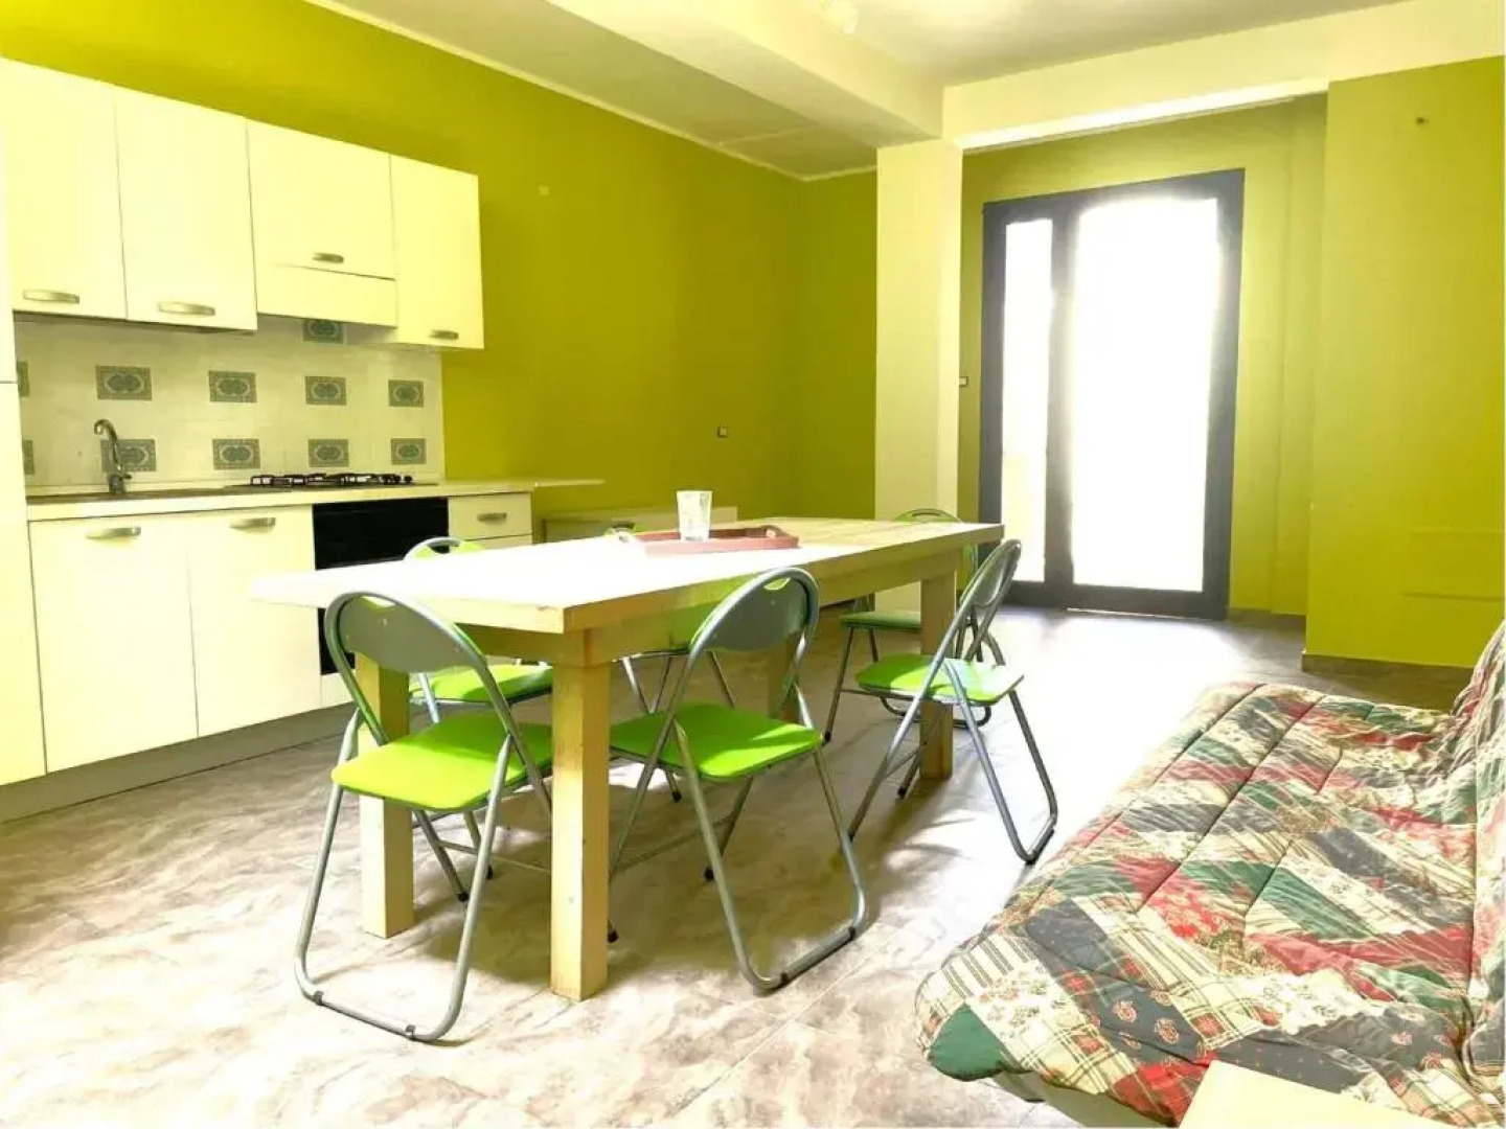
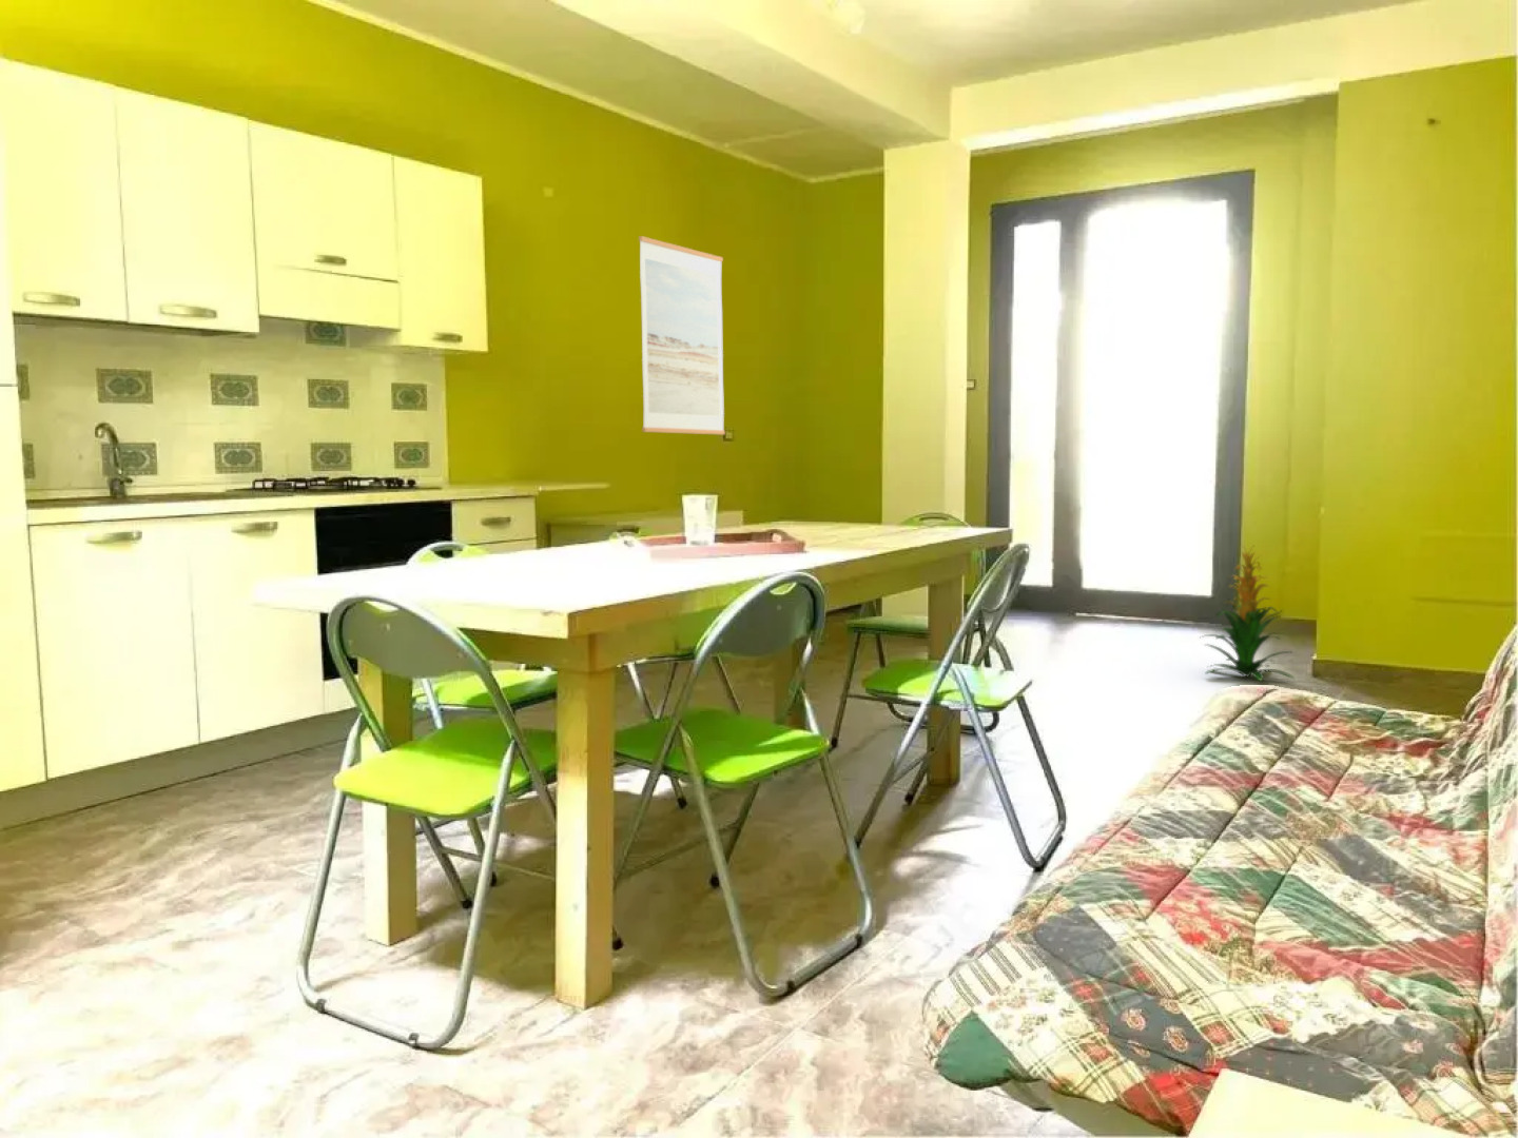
+ indoor plant [1198,544,1296,681]
+ wall art [638,235,727,435]
